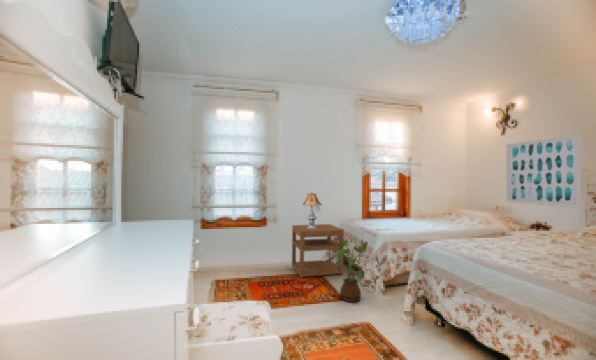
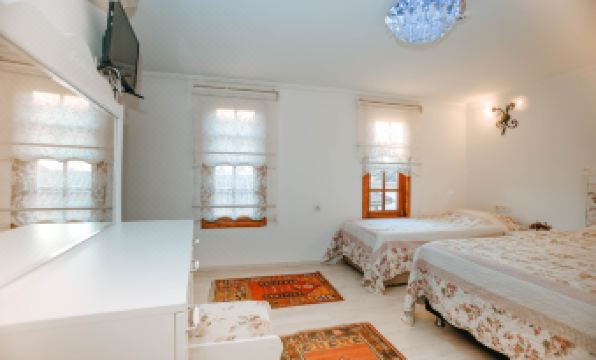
- nightstand [291,223,345,279]
- table lamp [301,190,323,228]
- wall art [505,133,582,209]
- house plant [336,238,381,303]
